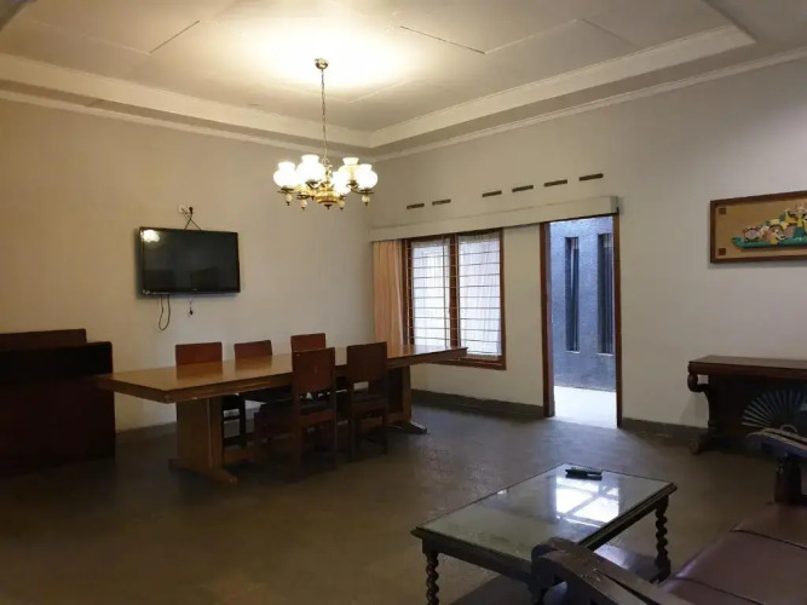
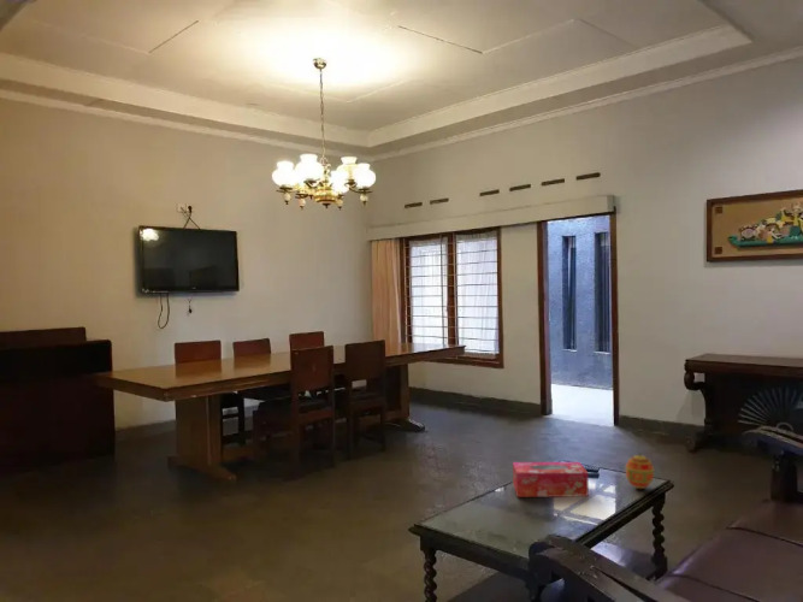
+ decorative egg [624,452,655,490]
+ tissue box [512,461,590,498]
